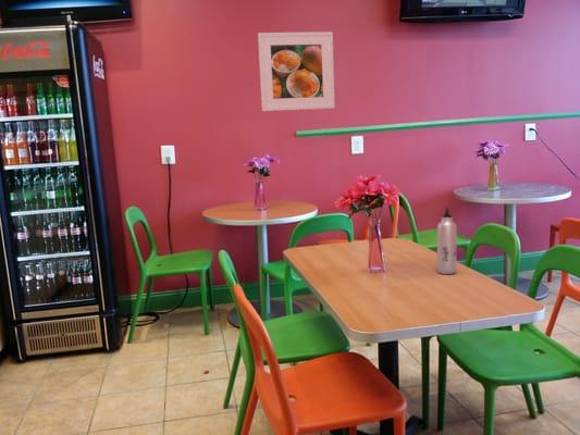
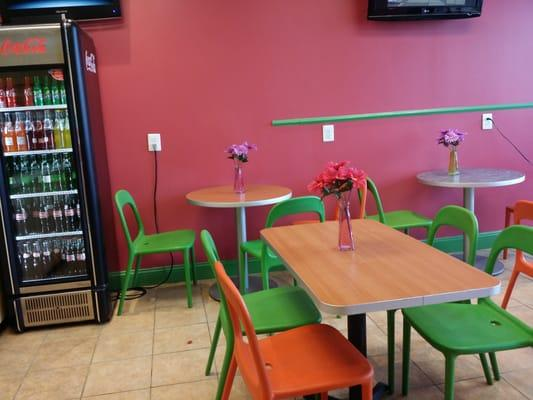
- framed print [257,30,336,112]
- water bottle [436,207,458,275]
